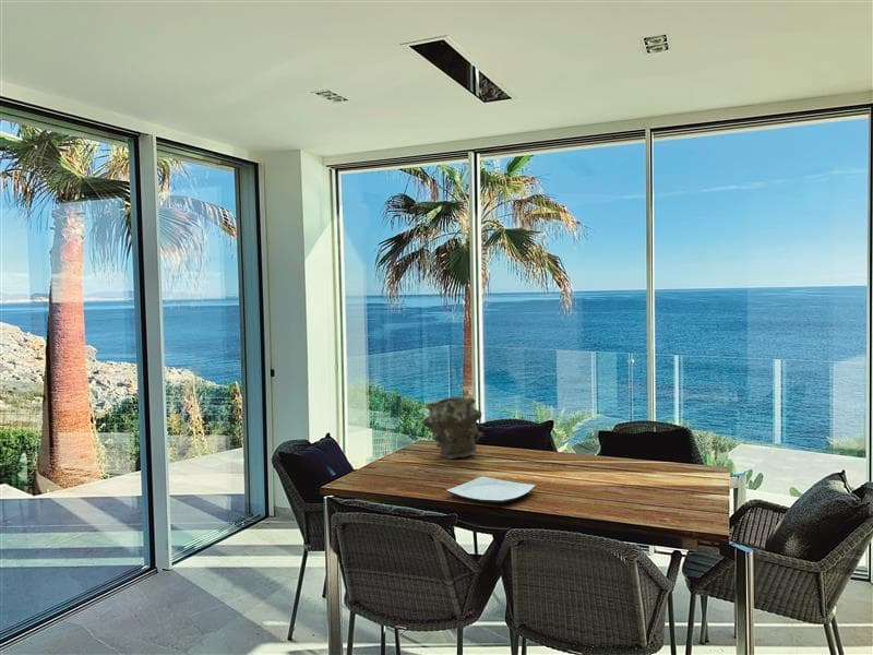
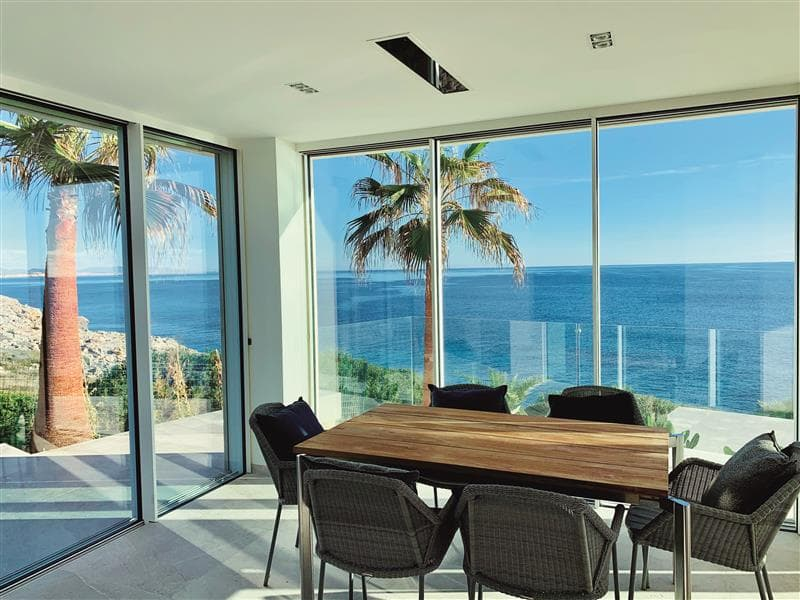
- vase [421,396,485,460]
- plate [445,476,537,503]
